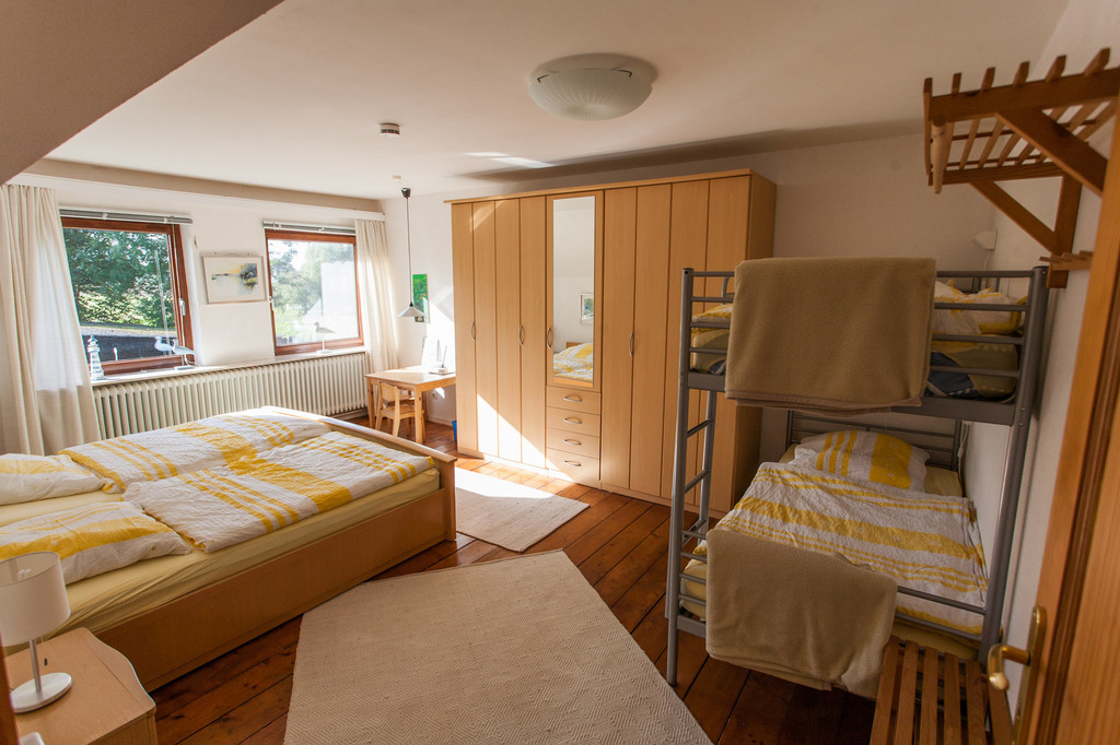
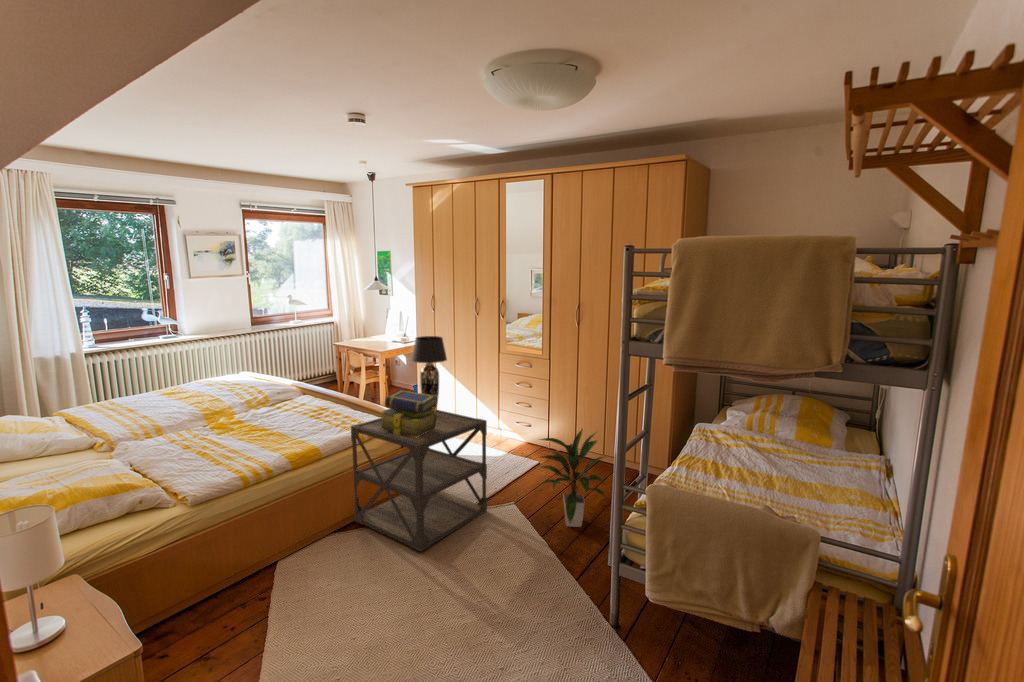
+ side table [350,409,488,553]
+ stack of books [378,389,437,438]
+ indoor plant [536,427,608,528]
+ table lamp [411,335,448,413]
